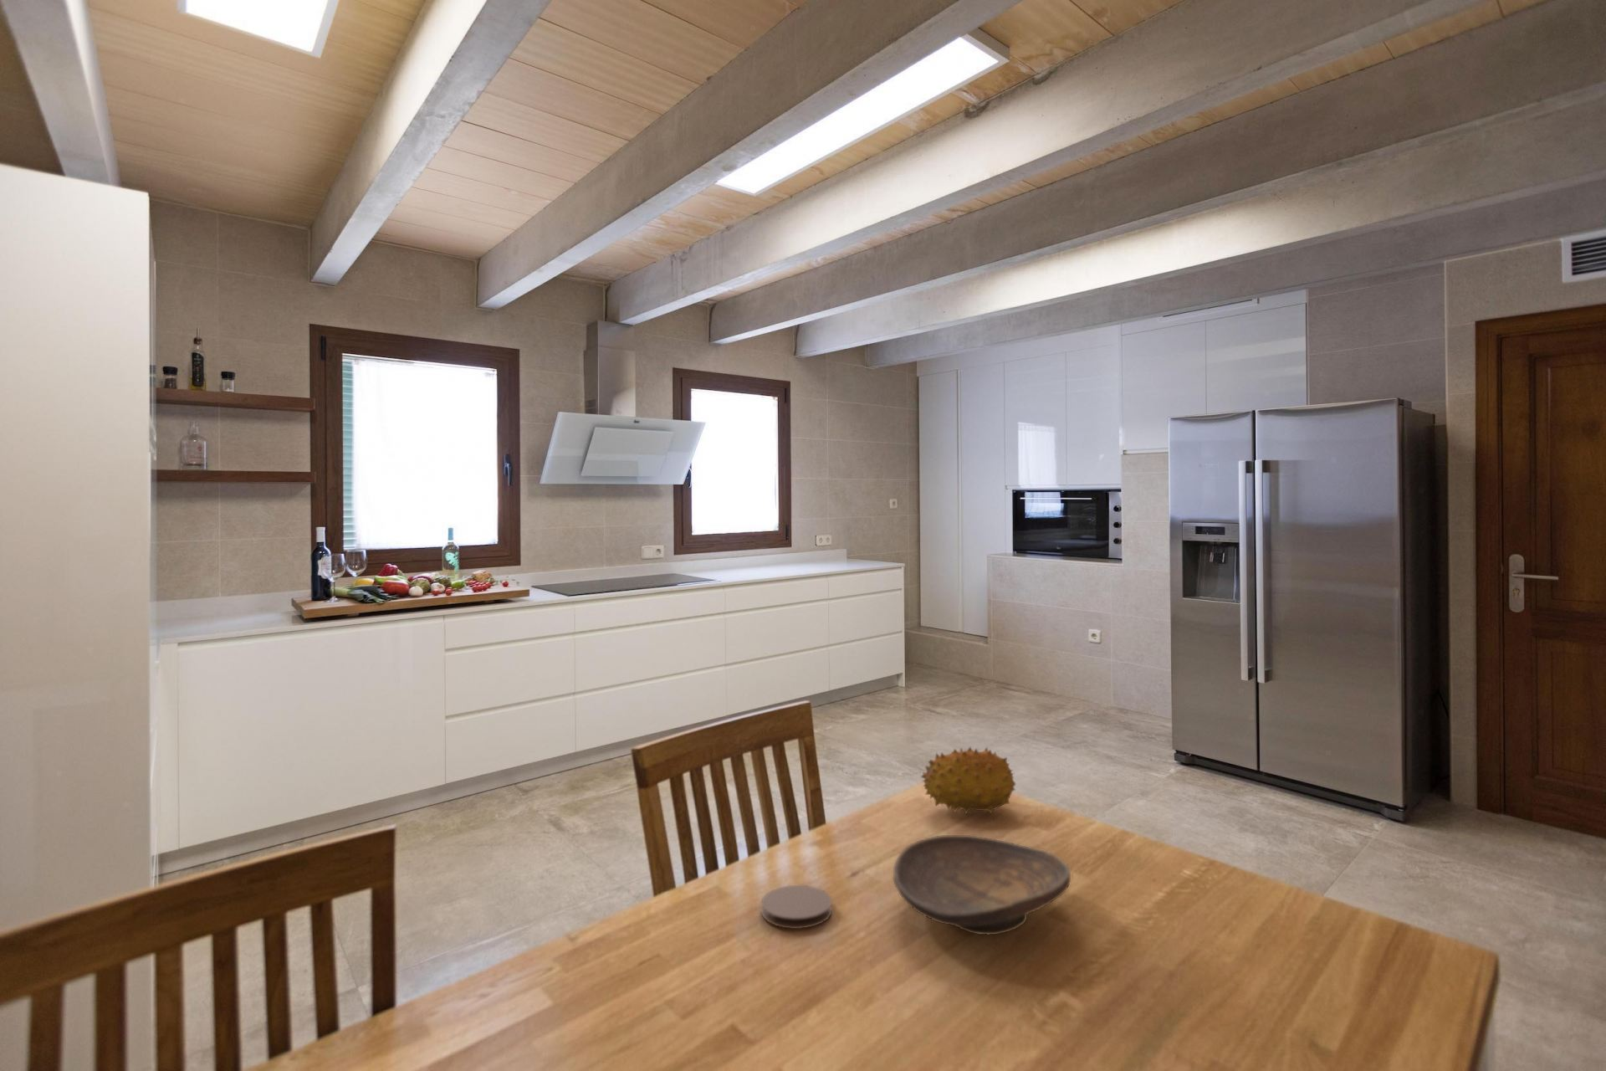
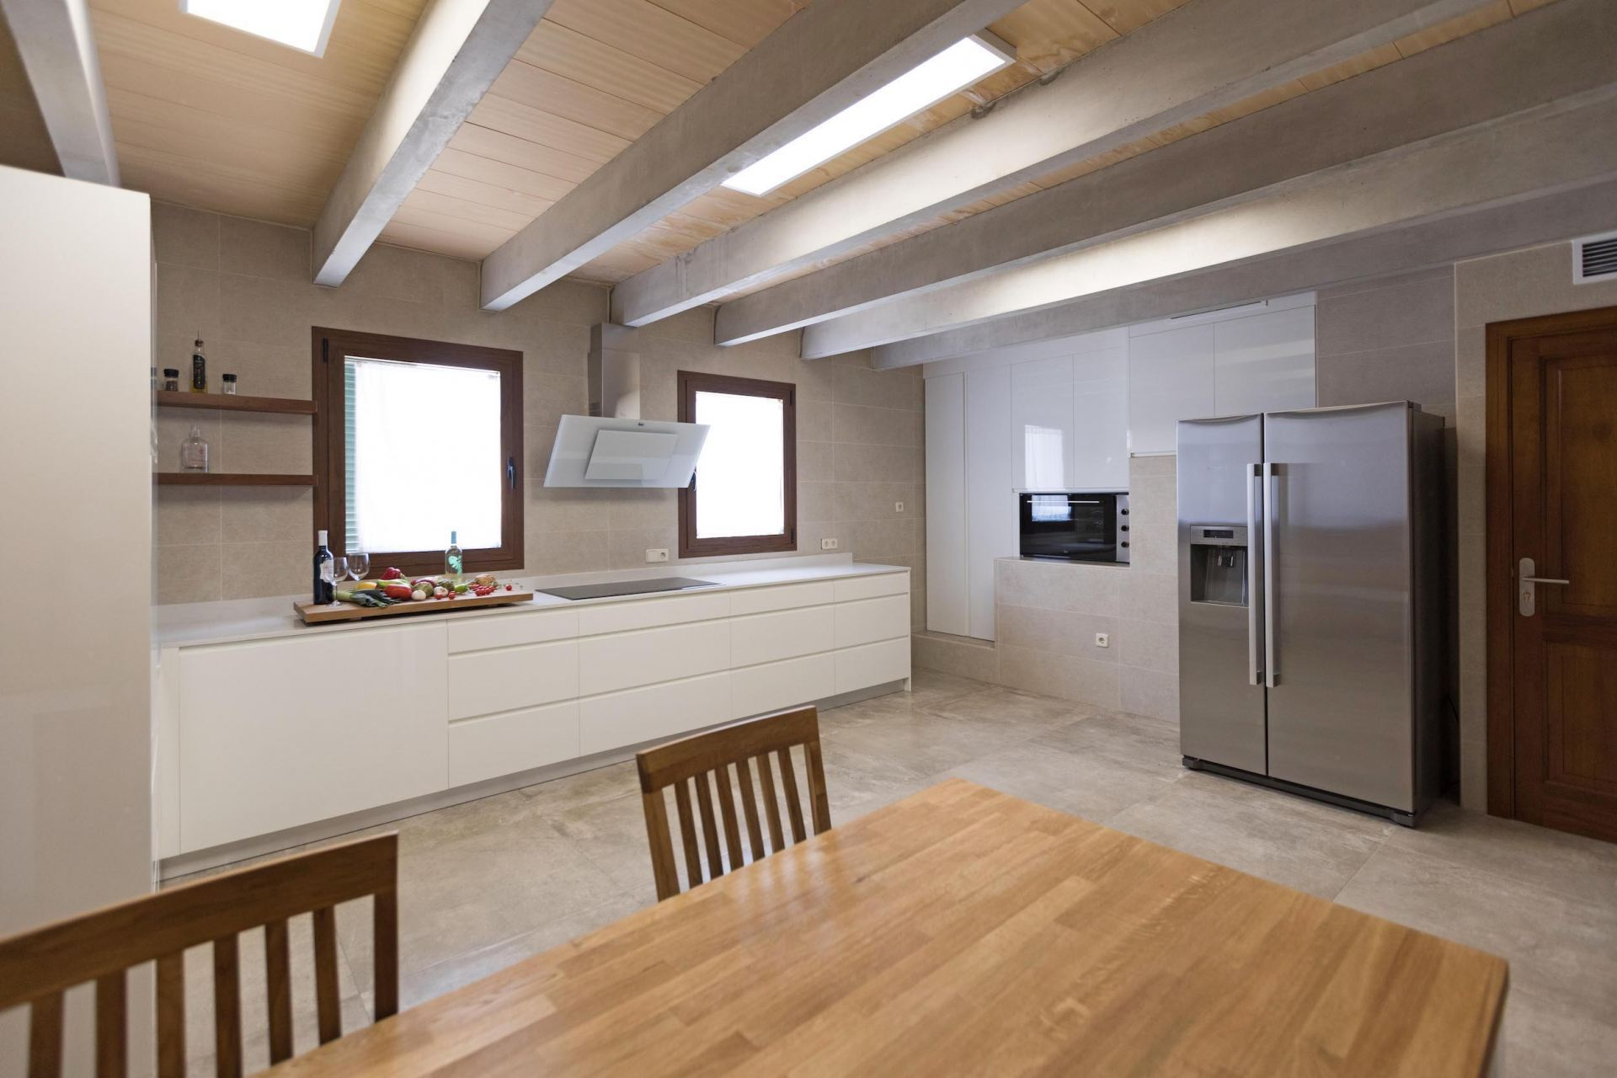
- coaster [760,885,832,930]
- decorative bowl [893,834,1072,936]
- fruit [920,746,1017,815]
